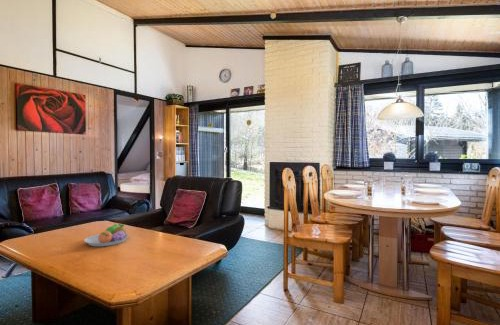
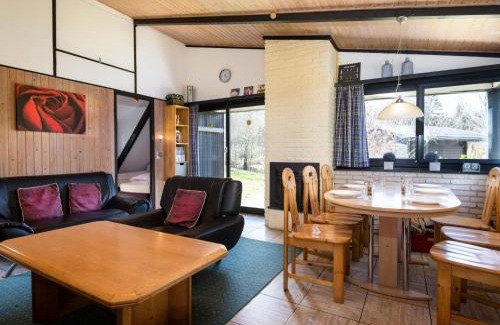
- fruit bowl [83,223,129,247]
